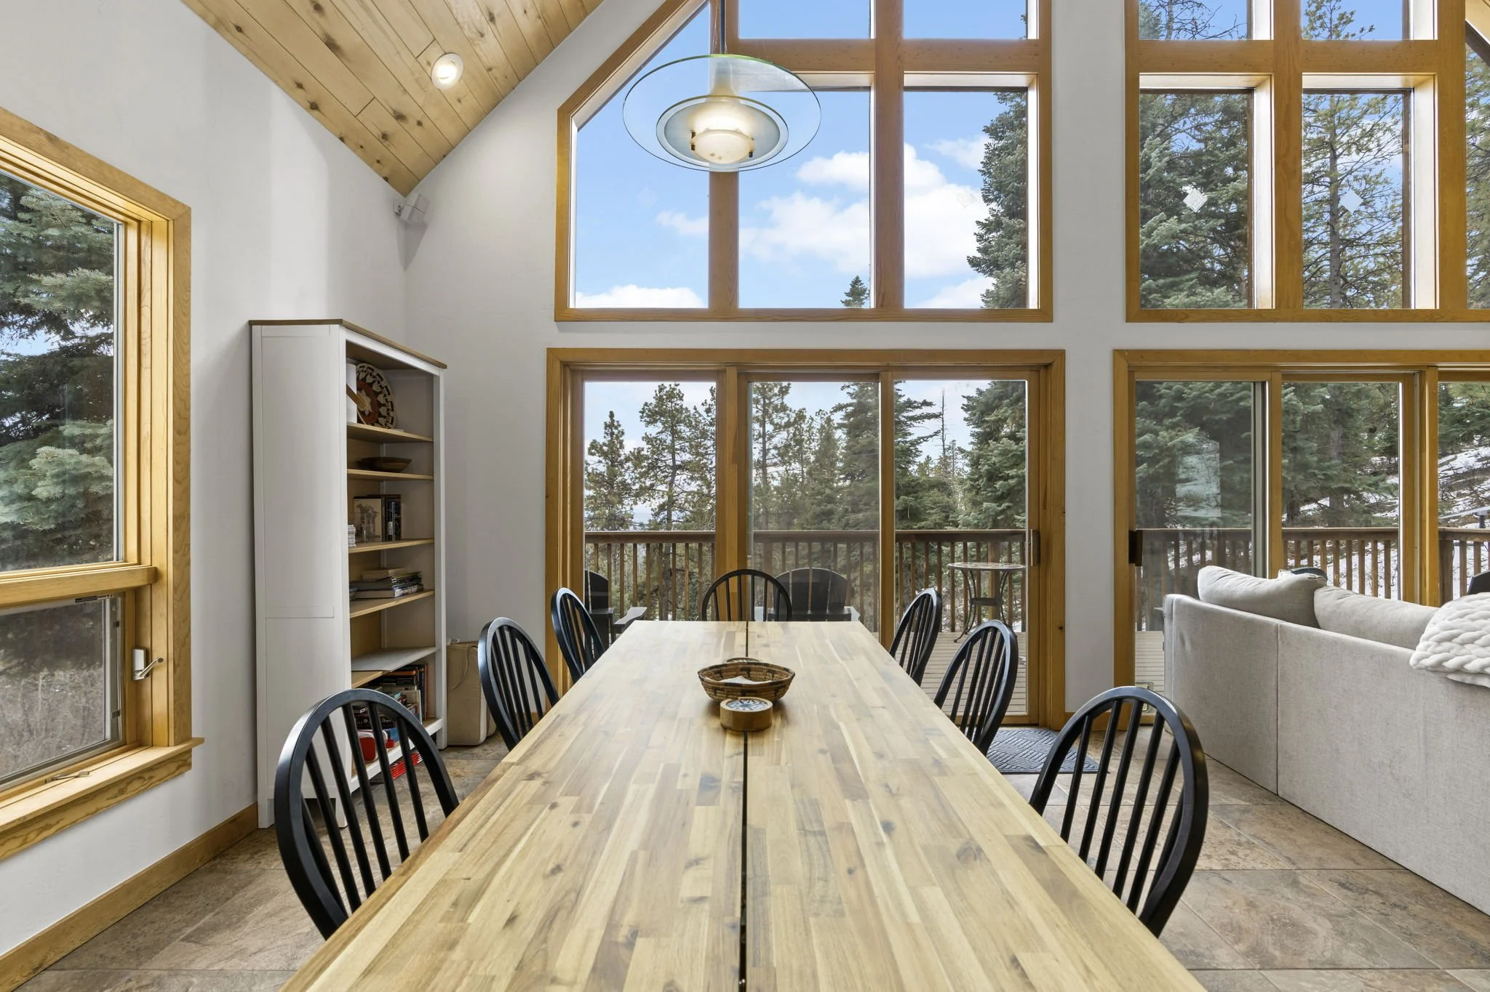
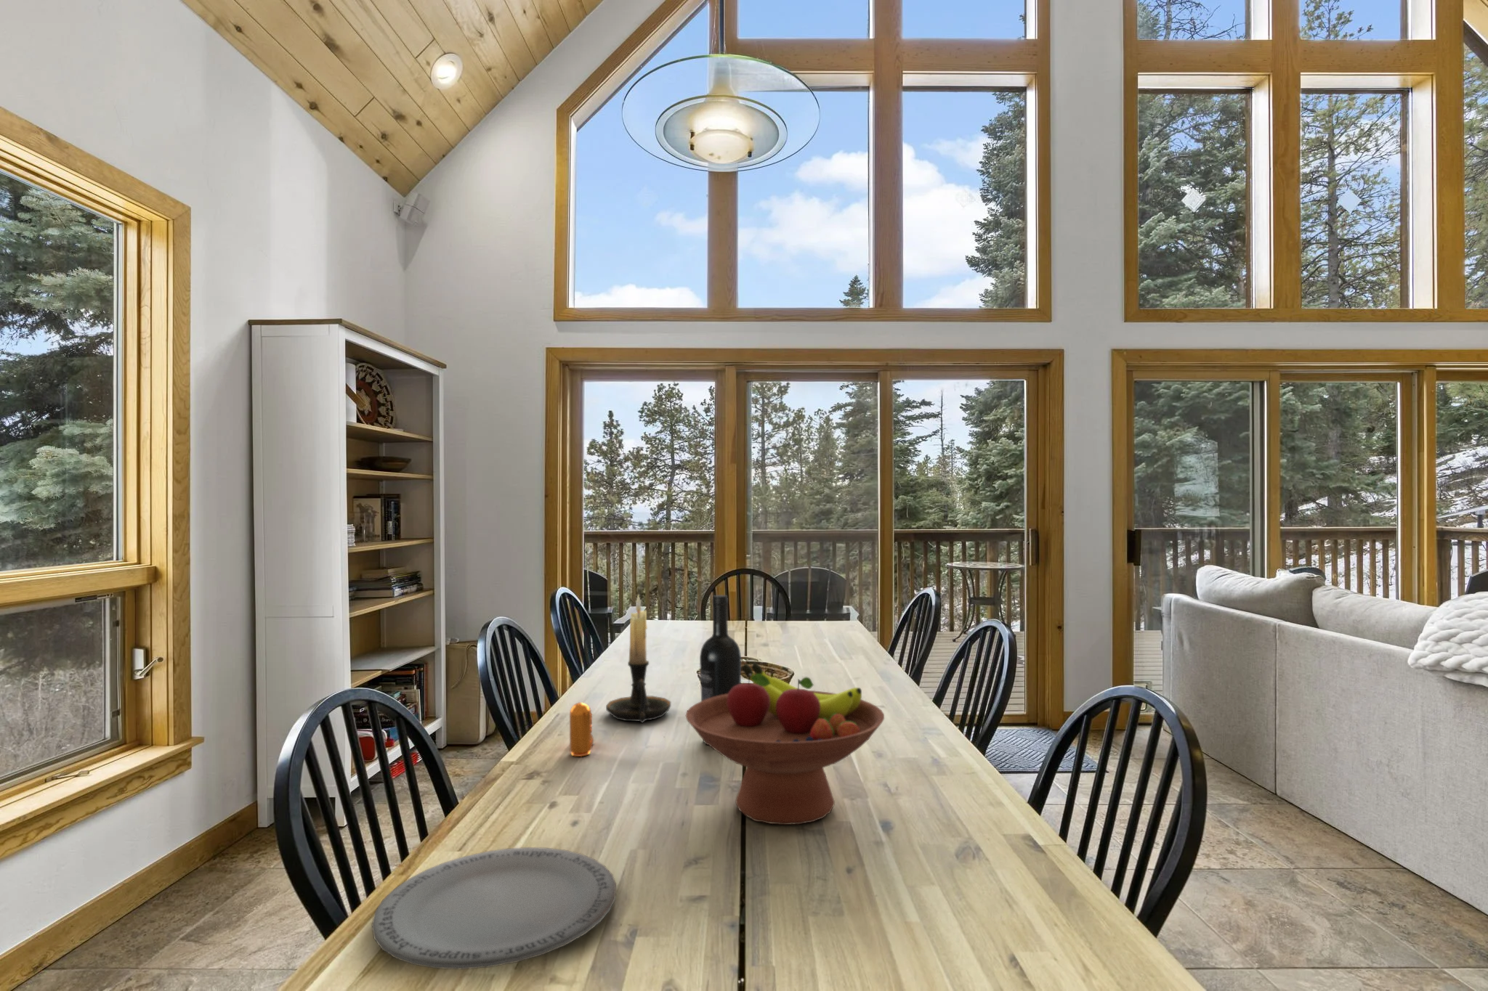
+ candle holder [605,593,672,723]
+ pepper shaker [569,701,594,758]
+ fruit bowl [685,663,885,825]
+ wine bottle [699,595,742,745]
+ plate [372,846,617,970]
